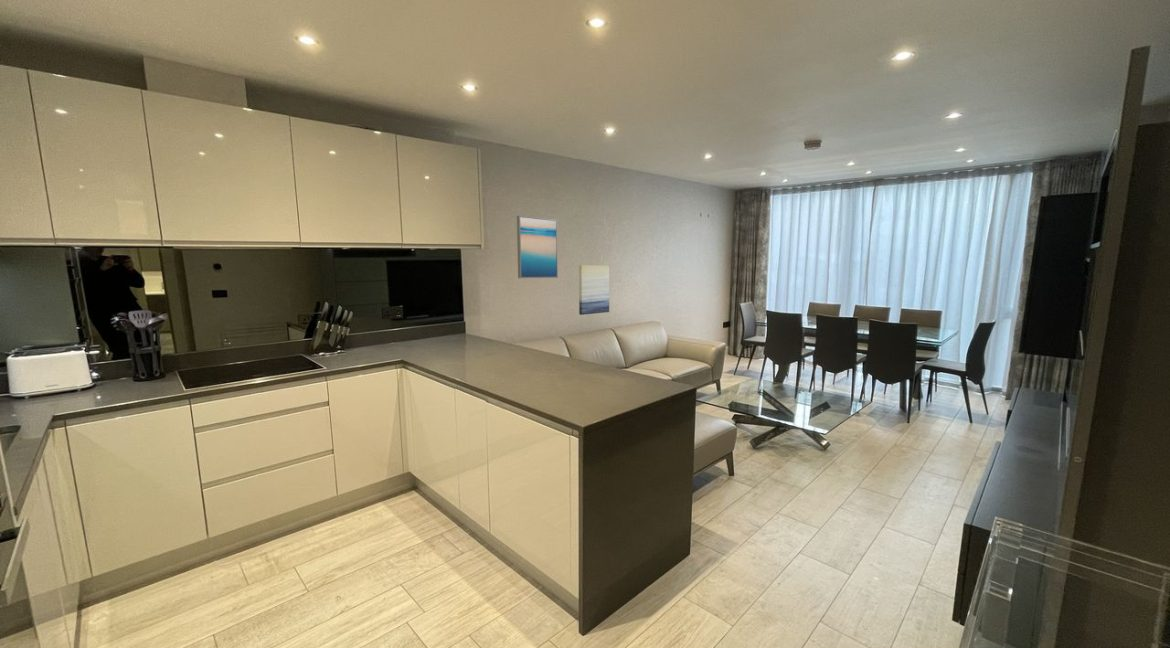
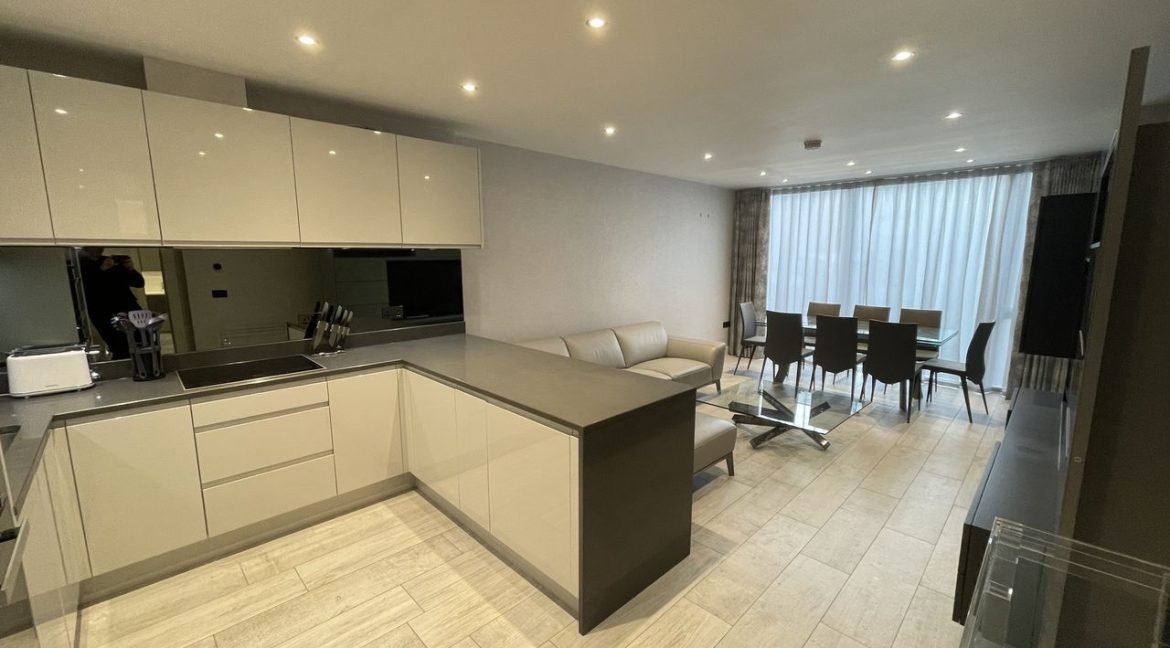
- wall art [578,264,610,316]
- wall art [516,215,559,279]
